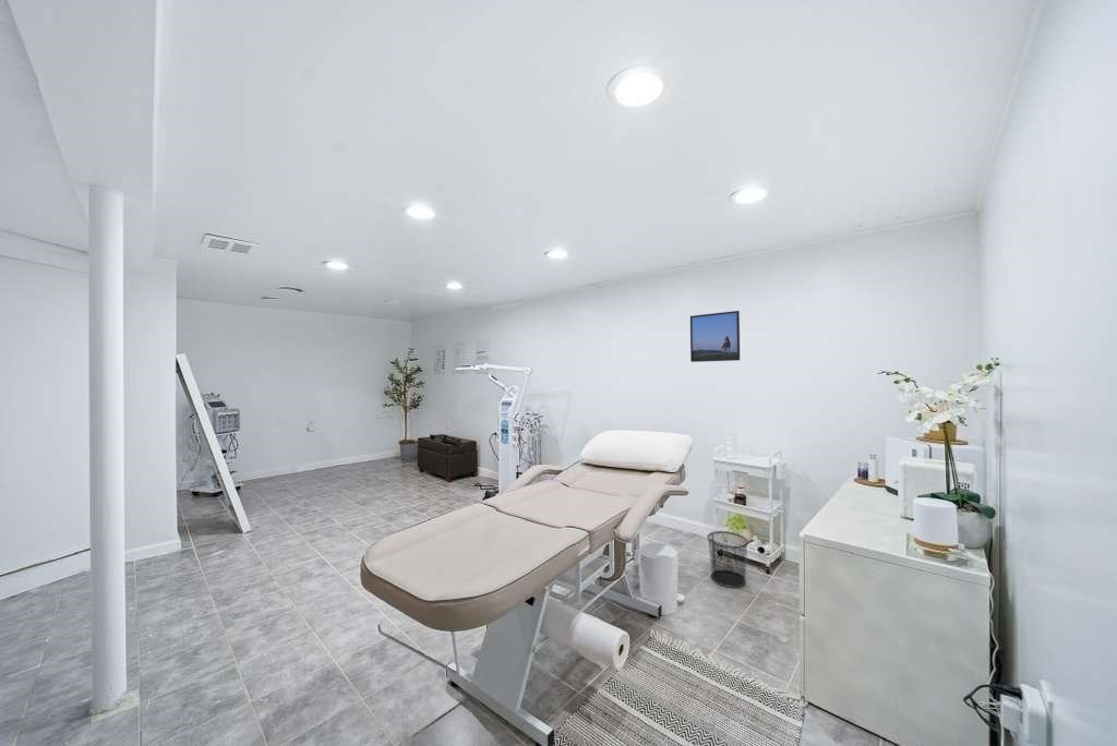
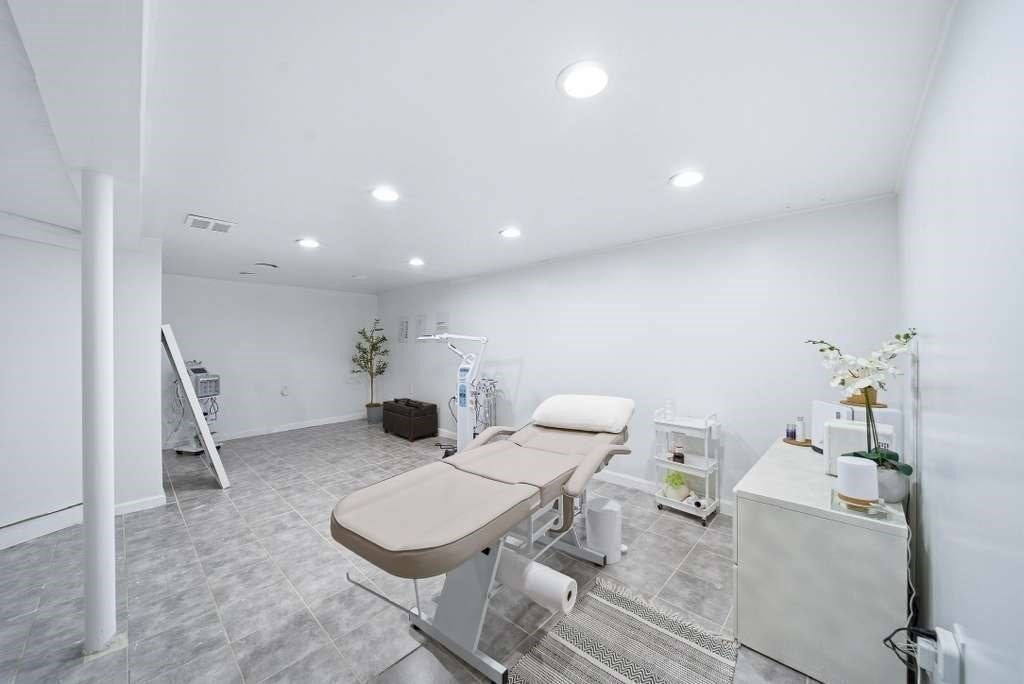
- waste bin [706,530,749,589]
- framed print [689,310,741,363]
